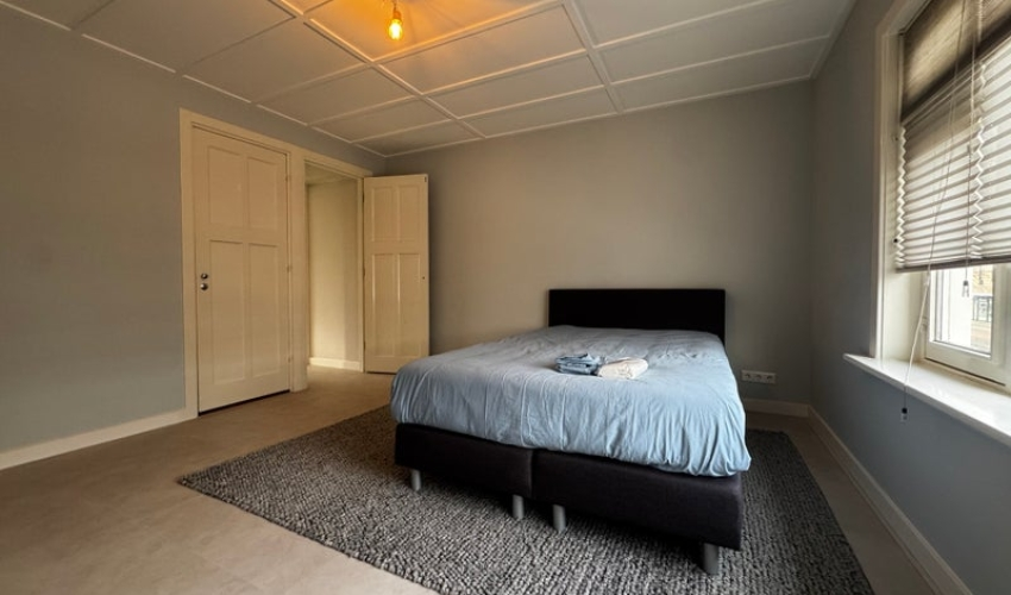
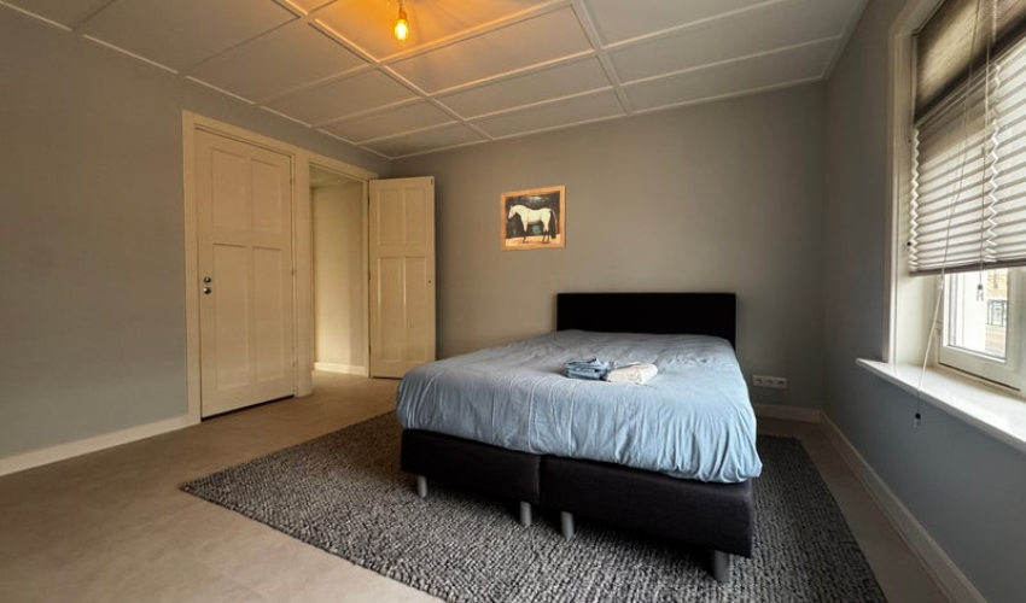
+ wall art [500,185,567,252]
